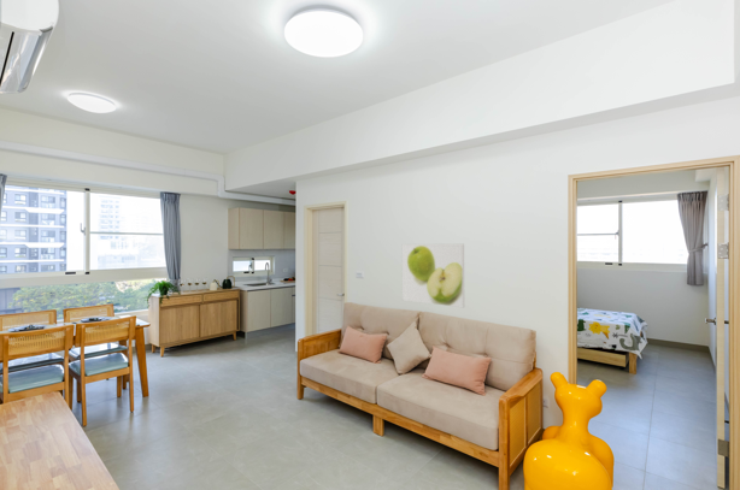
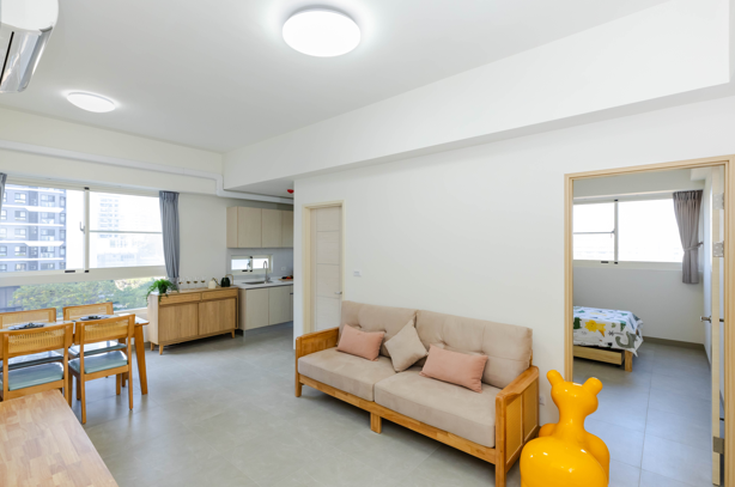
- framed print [401,243,465,308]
